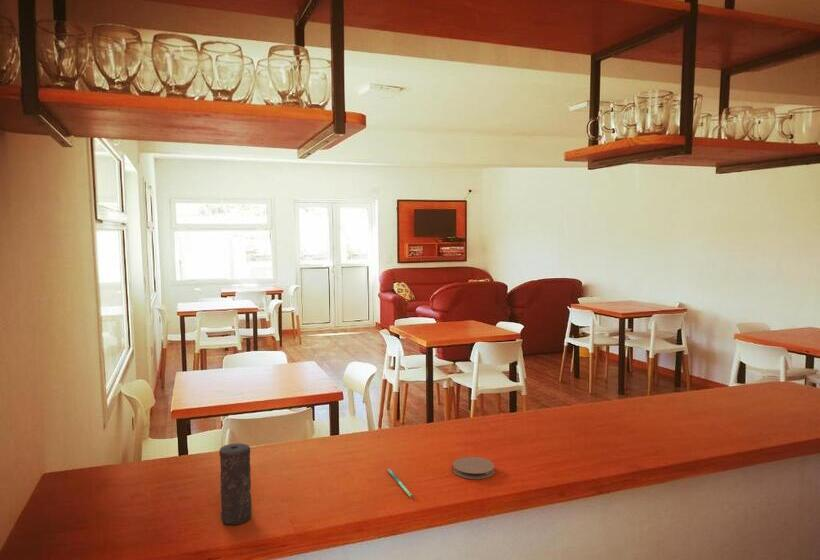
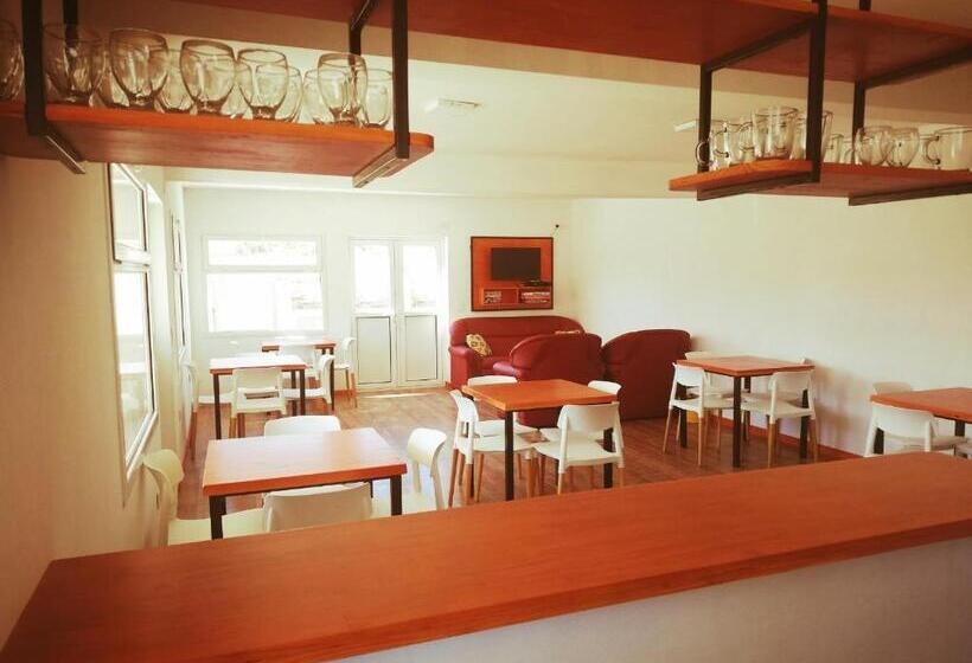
- coaster [452,456,495,480]
- pen [387,468,413,499]
- candle [218,442,253,526]
